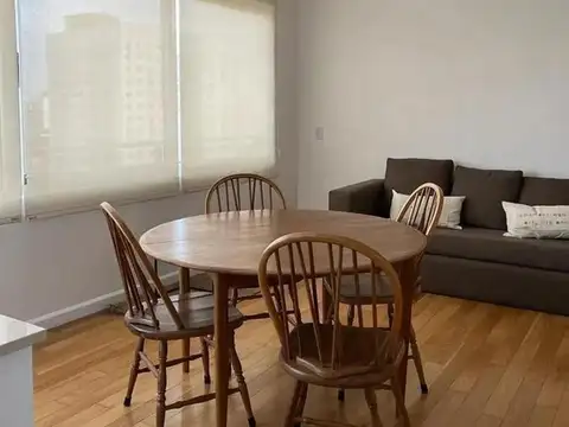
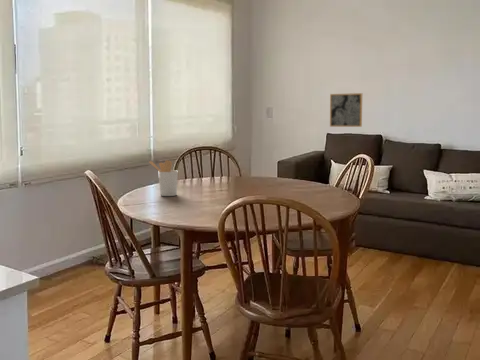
+ wall art [329,92,363,128]
+ utensil holder [148,159,179,197]
